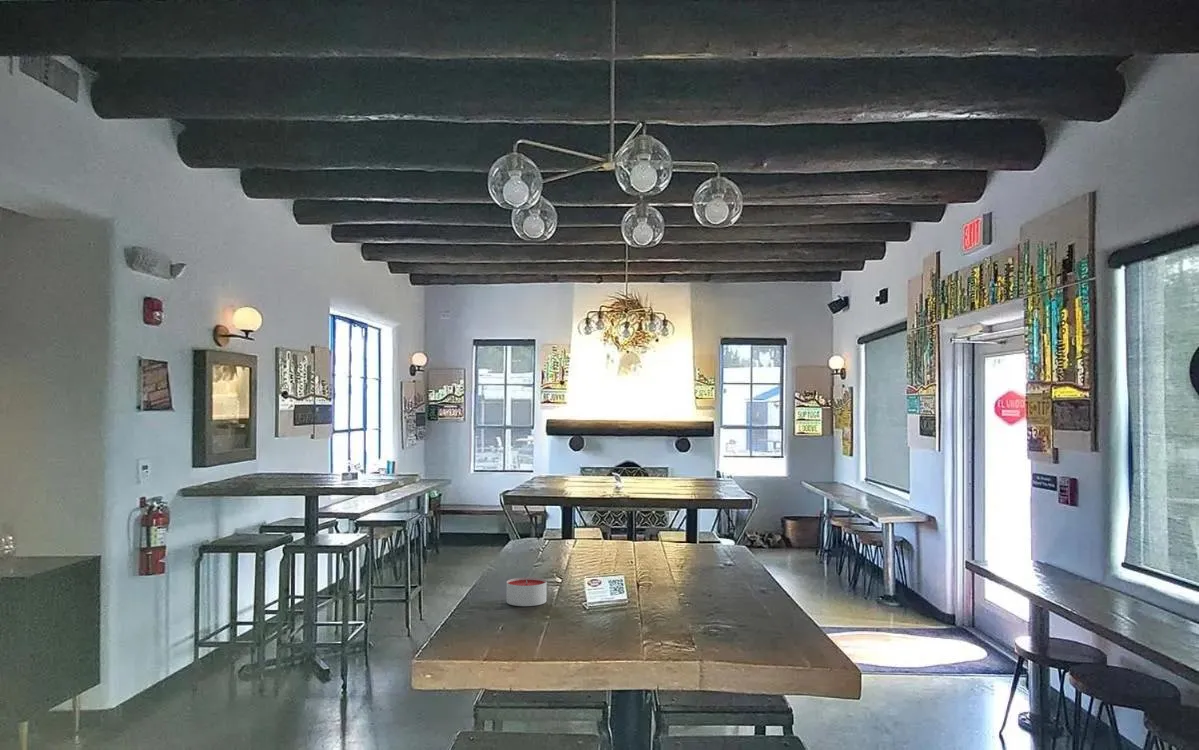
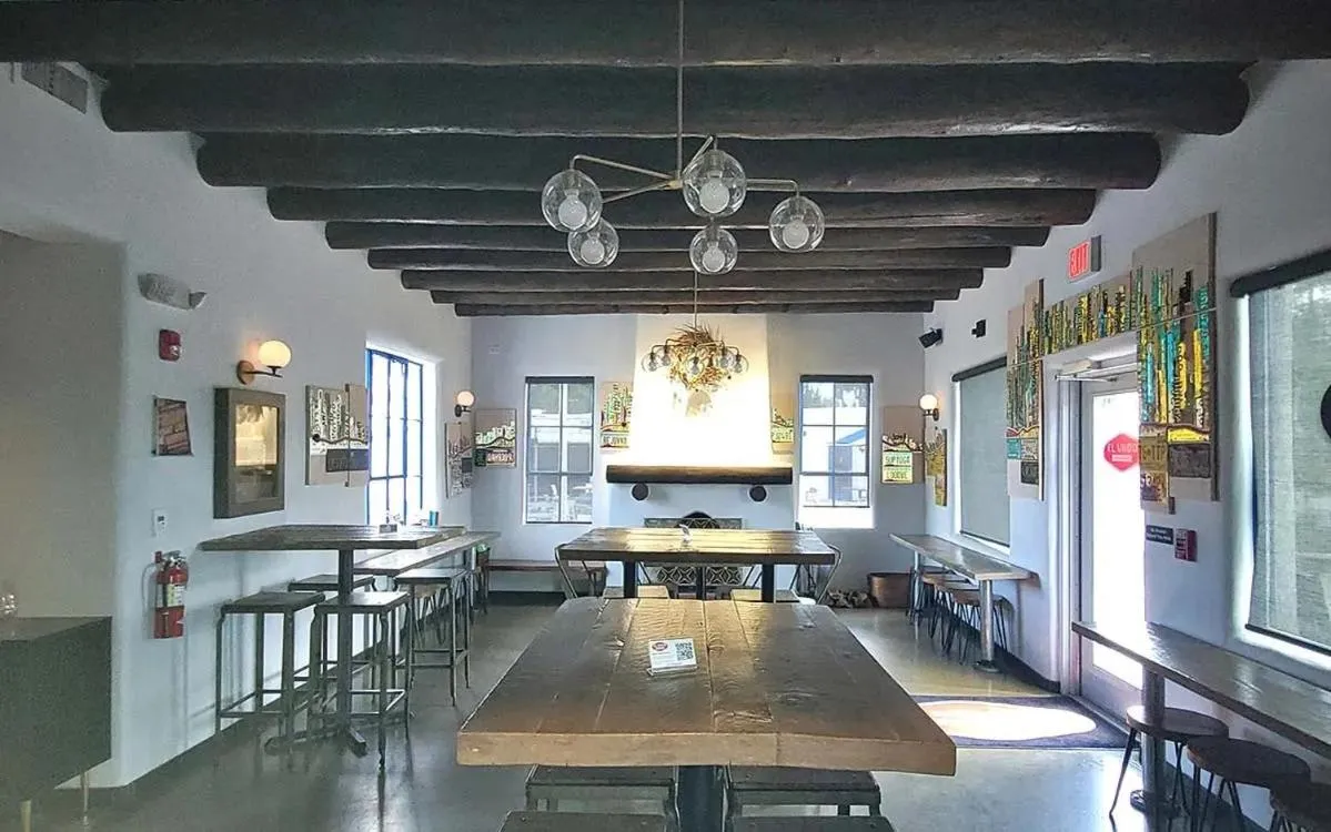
- candle [506,576,547,607]
